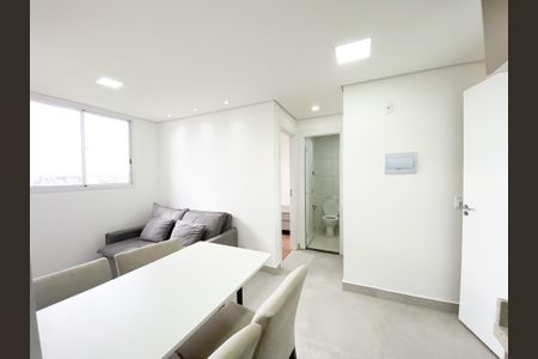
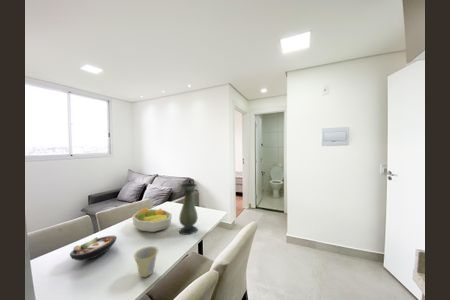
+ fruit bowl [131,207,173,233]
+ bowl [69,235,118,262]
+ cup [133,245,160,278]
+ vase [178,183,199,236]
